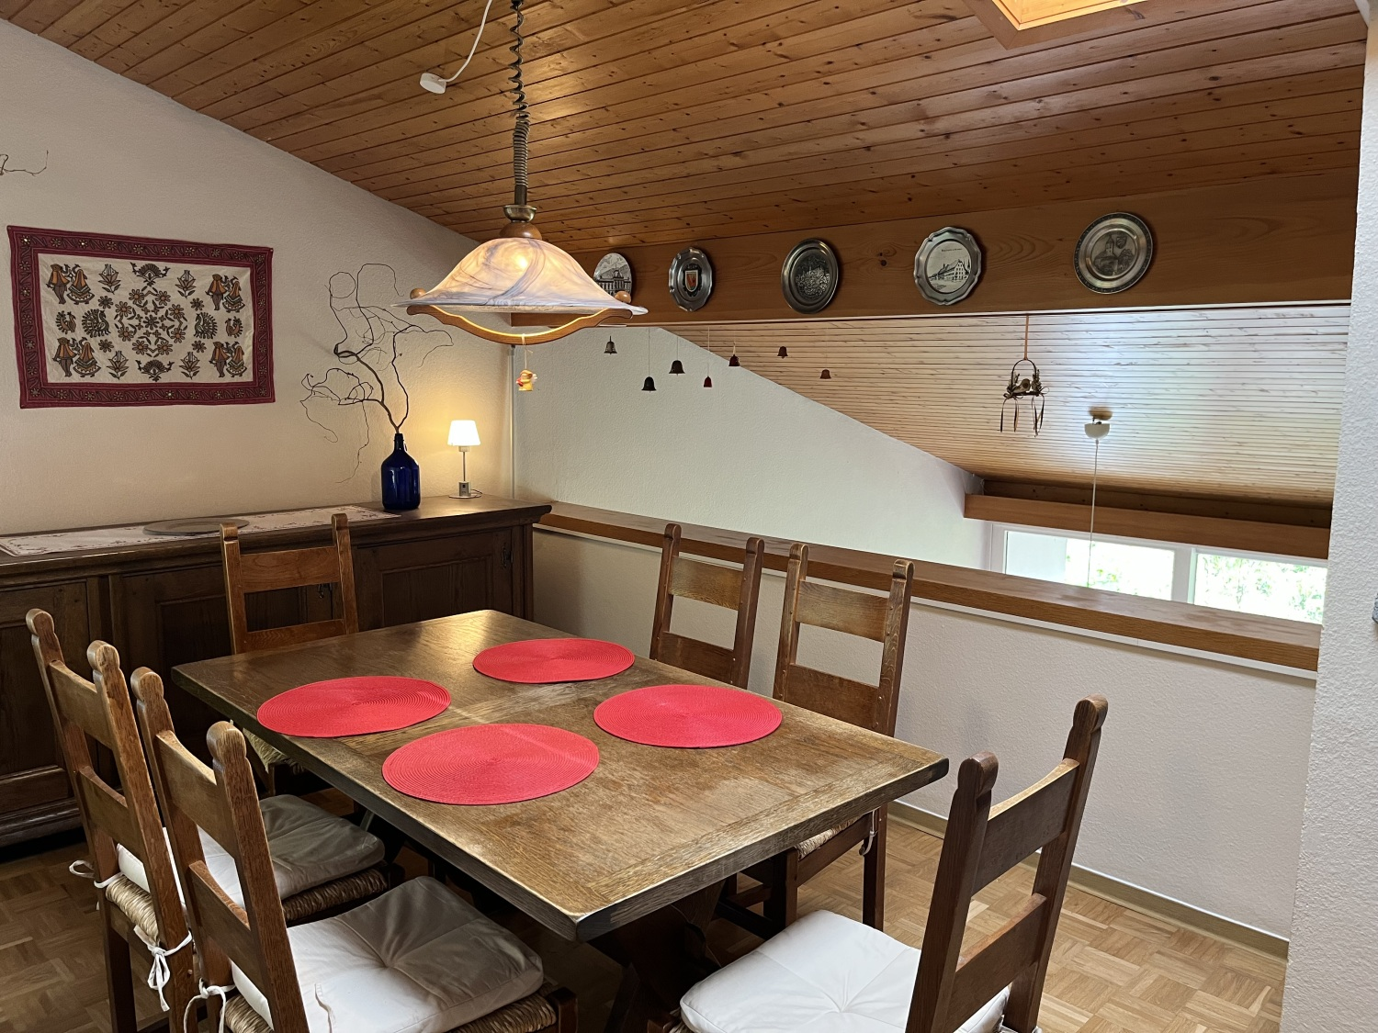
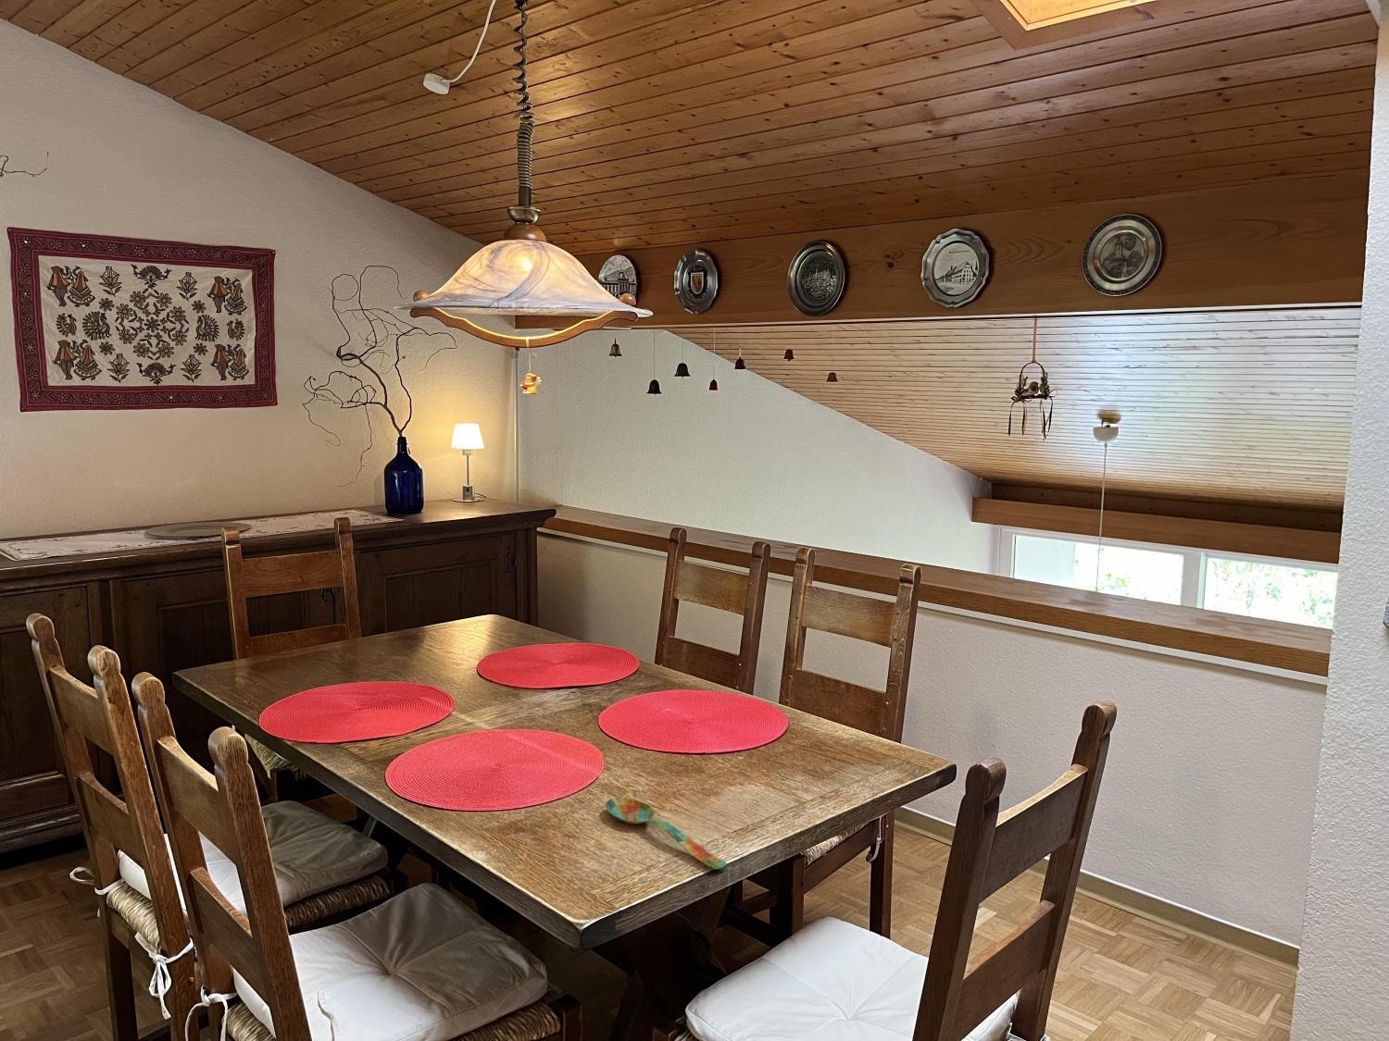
+ spoon [605,797,727,870]
